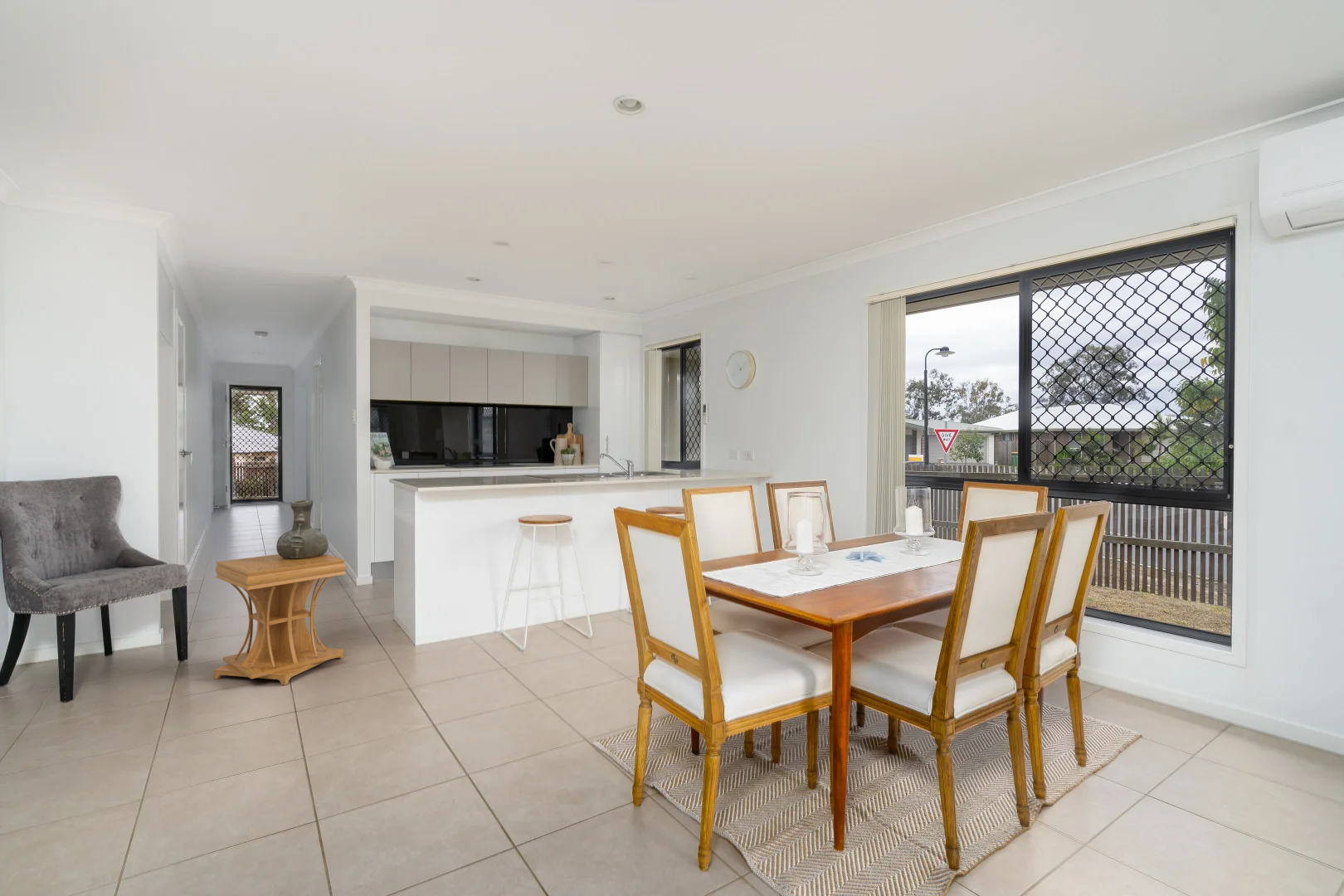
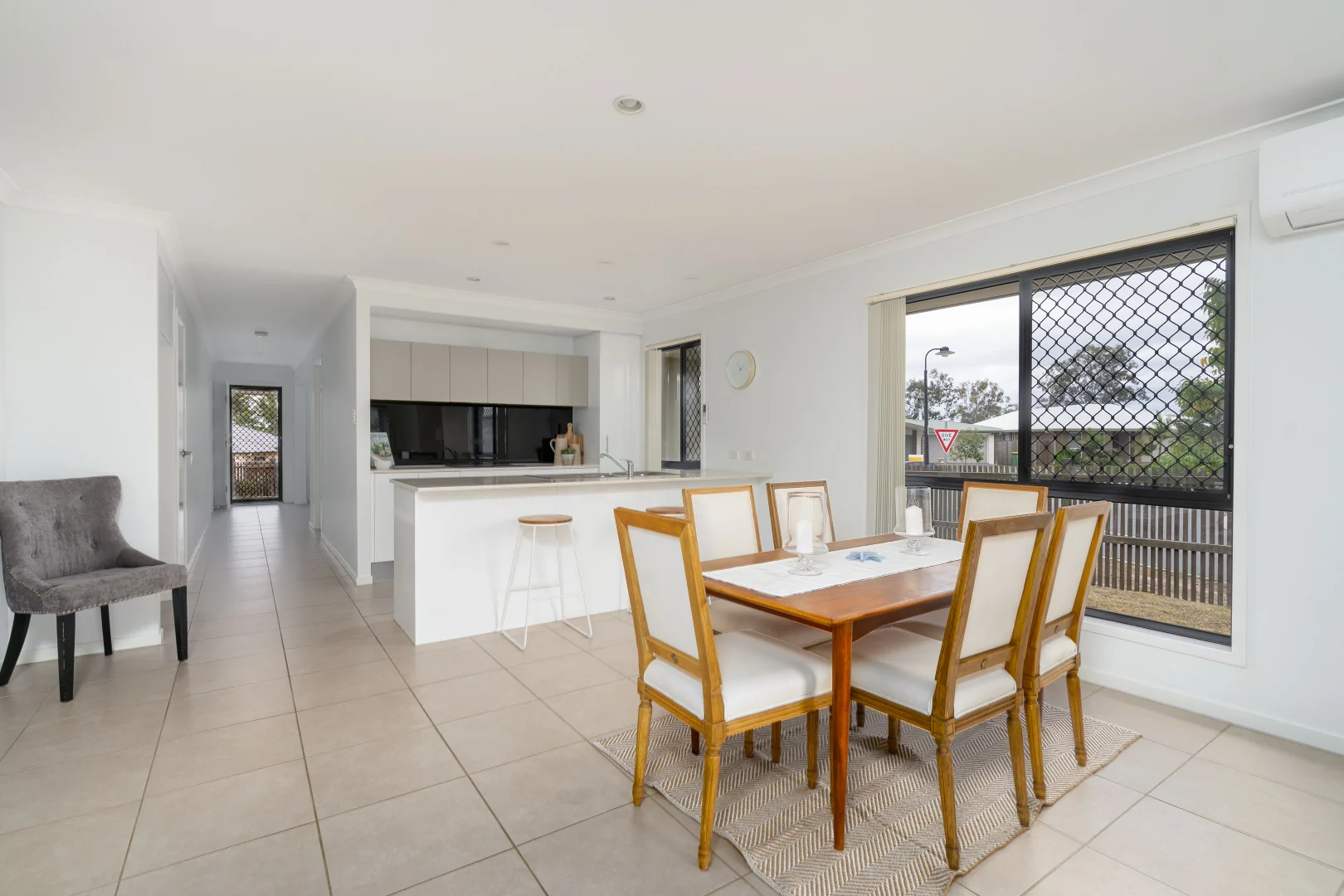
- vase [275,499,329,559]
- side table [213,553,347,686]
